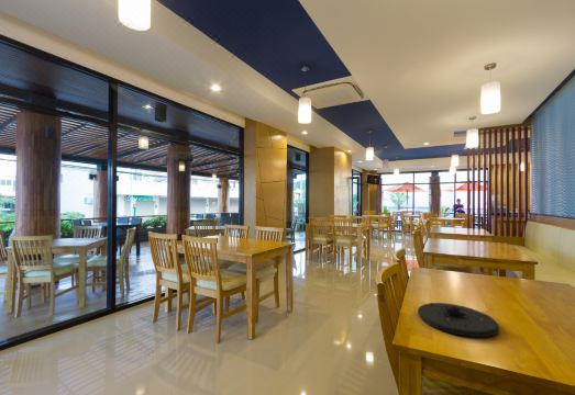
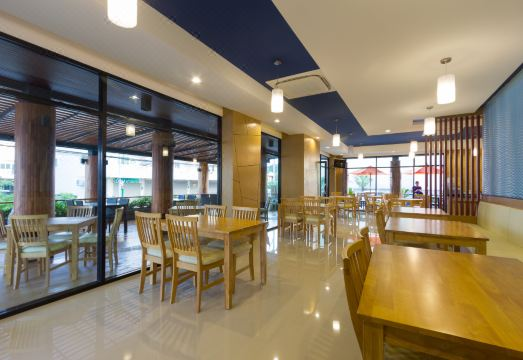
- plate [417,302,500,338]
